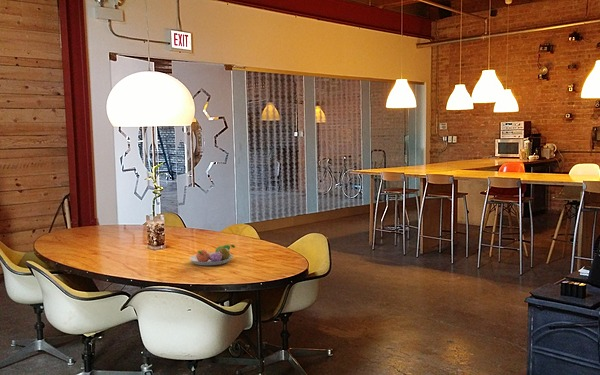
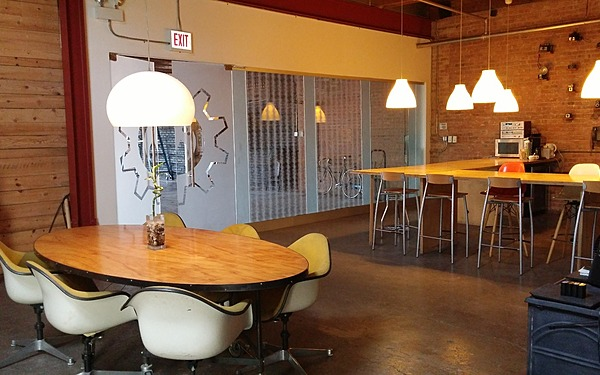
- fruit bowl [189,244,236,266]
